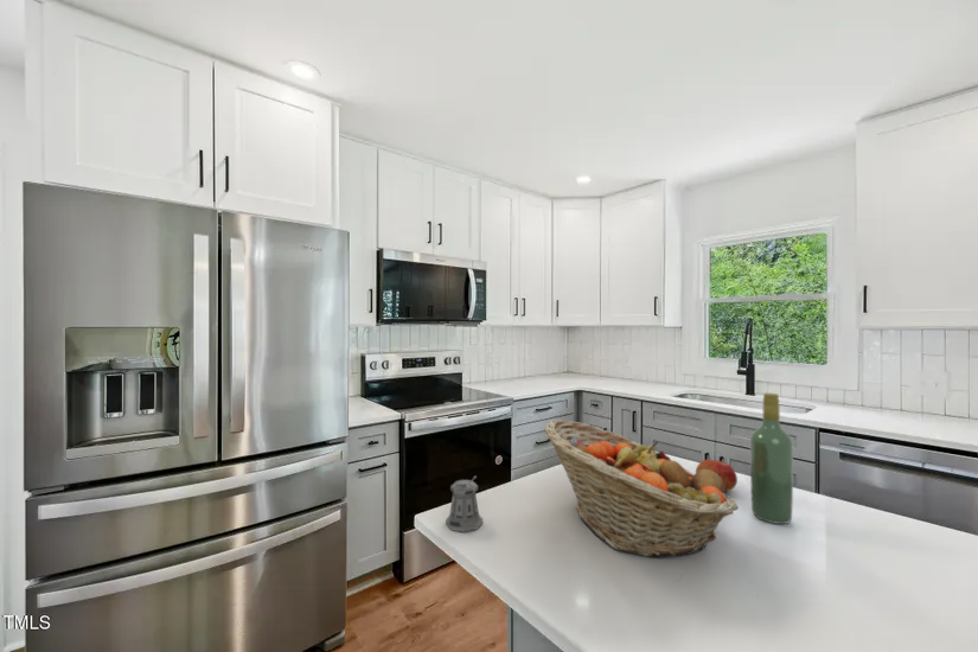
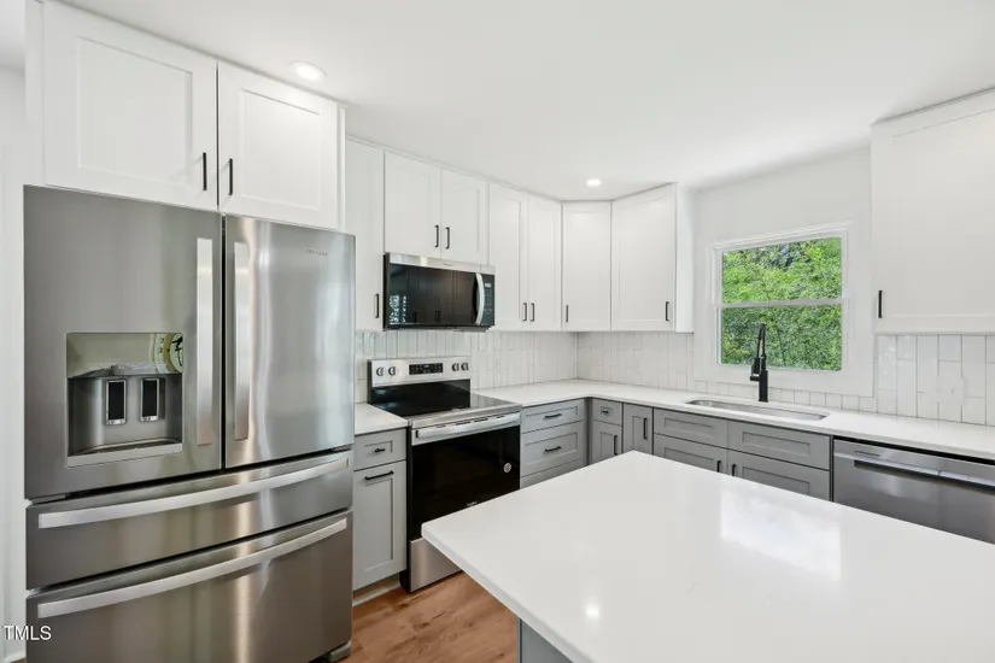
- fruit basket [543,418,740,558]
- wine bottle [749,392,794,525]
- apple [695,459,739,493]
- pepper shaker [445,474,484,533]
